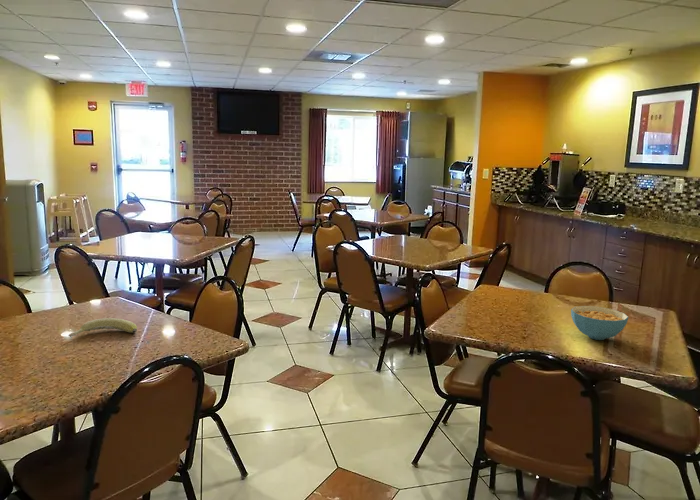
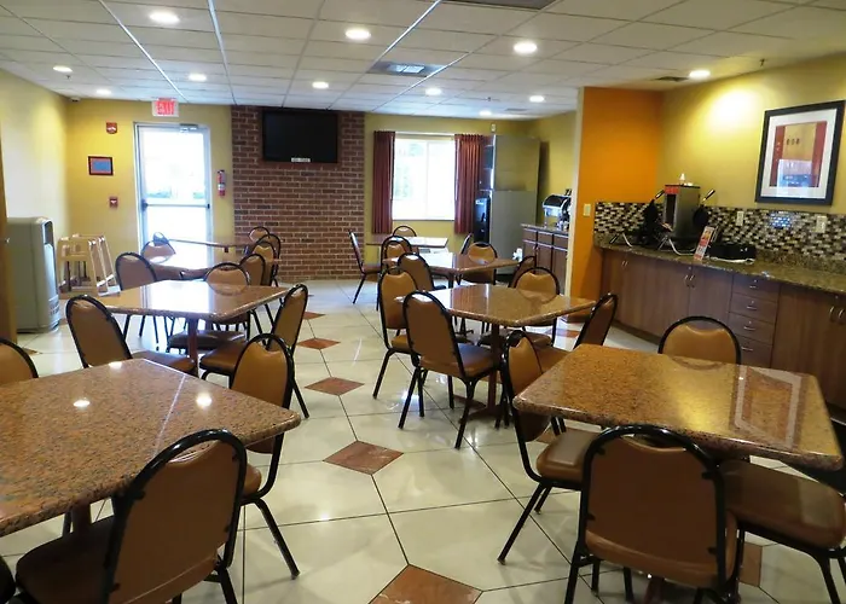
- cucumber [67,317,138,339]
- cereal bowl [570,305,629,341]
